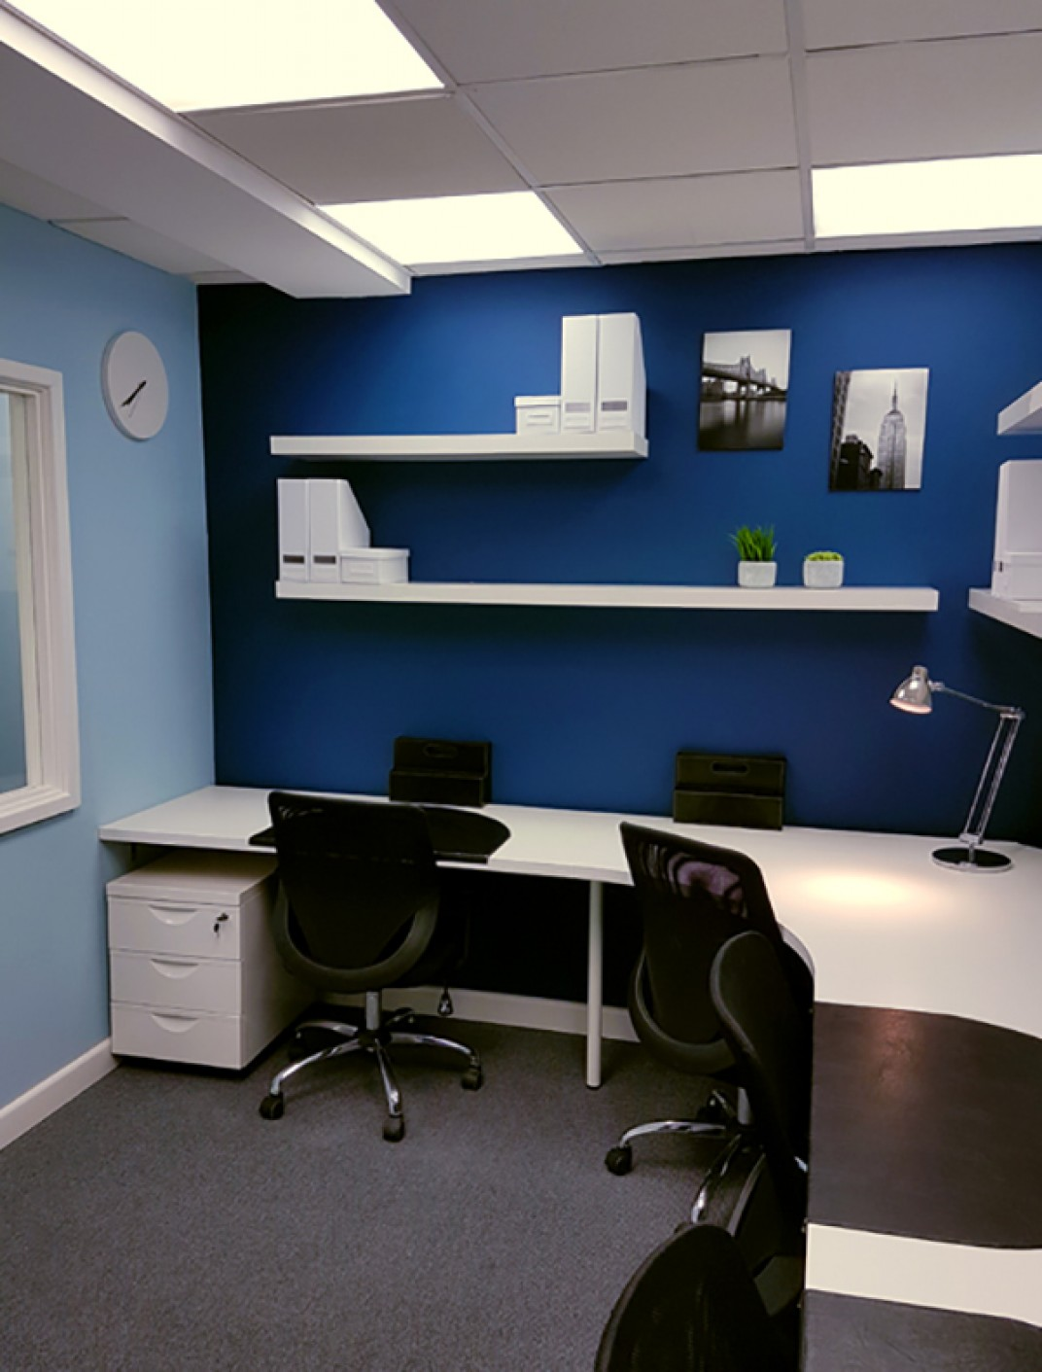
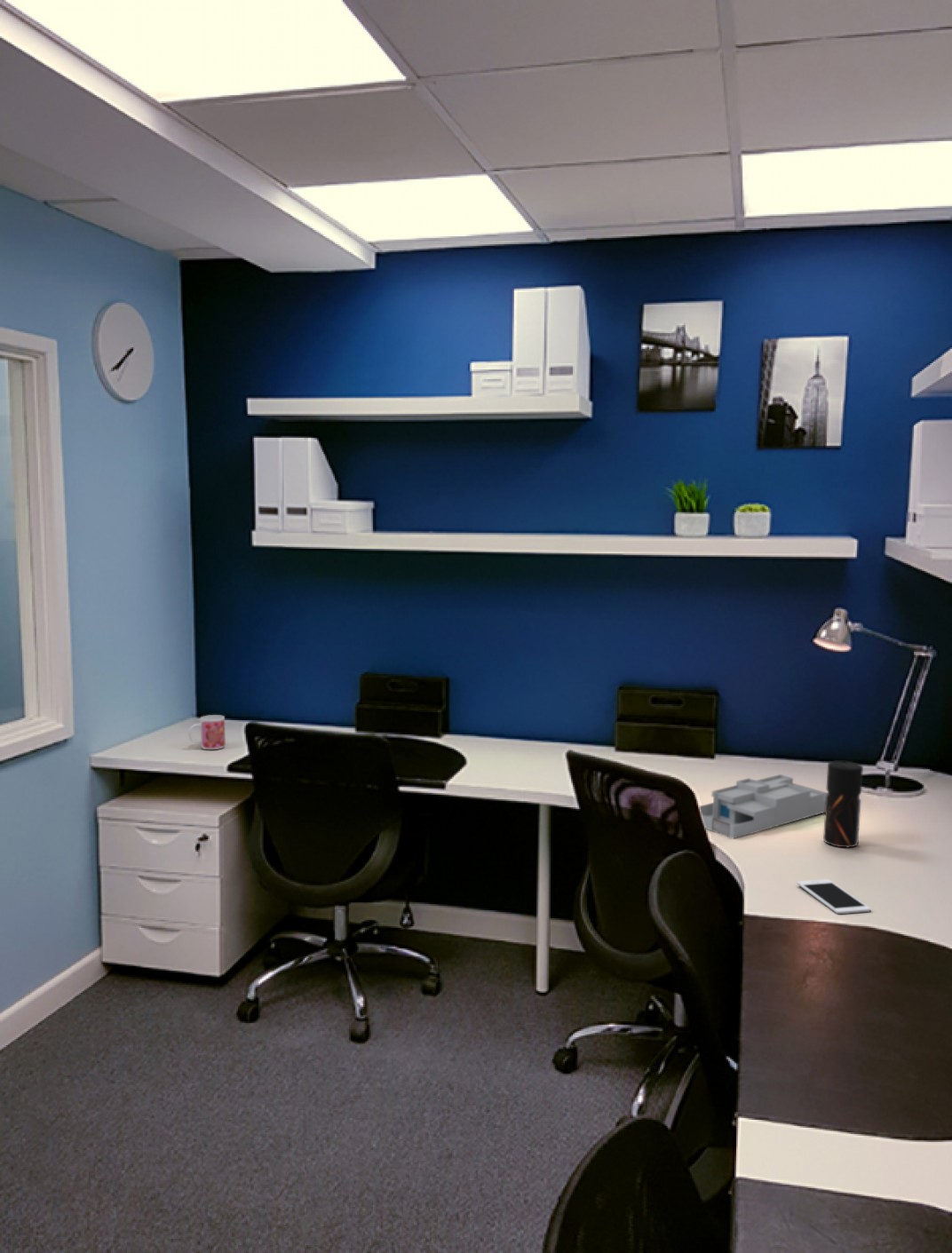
+ pepper grinder [822,759,864,848]
+ desk organizer [699,773,828,839]
+ cell phone [797,878,871,915]
+ mug [188,714,226,750]
